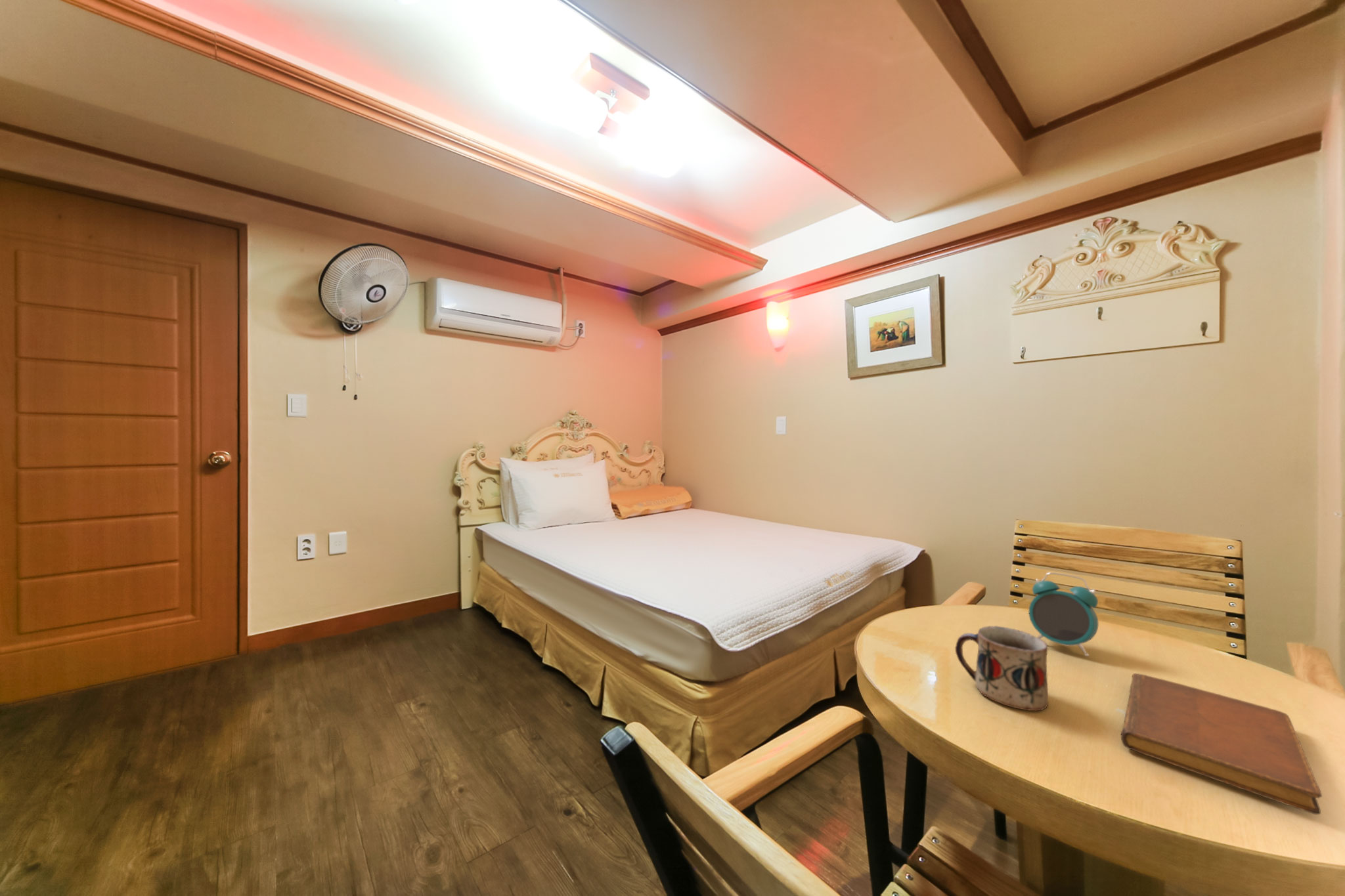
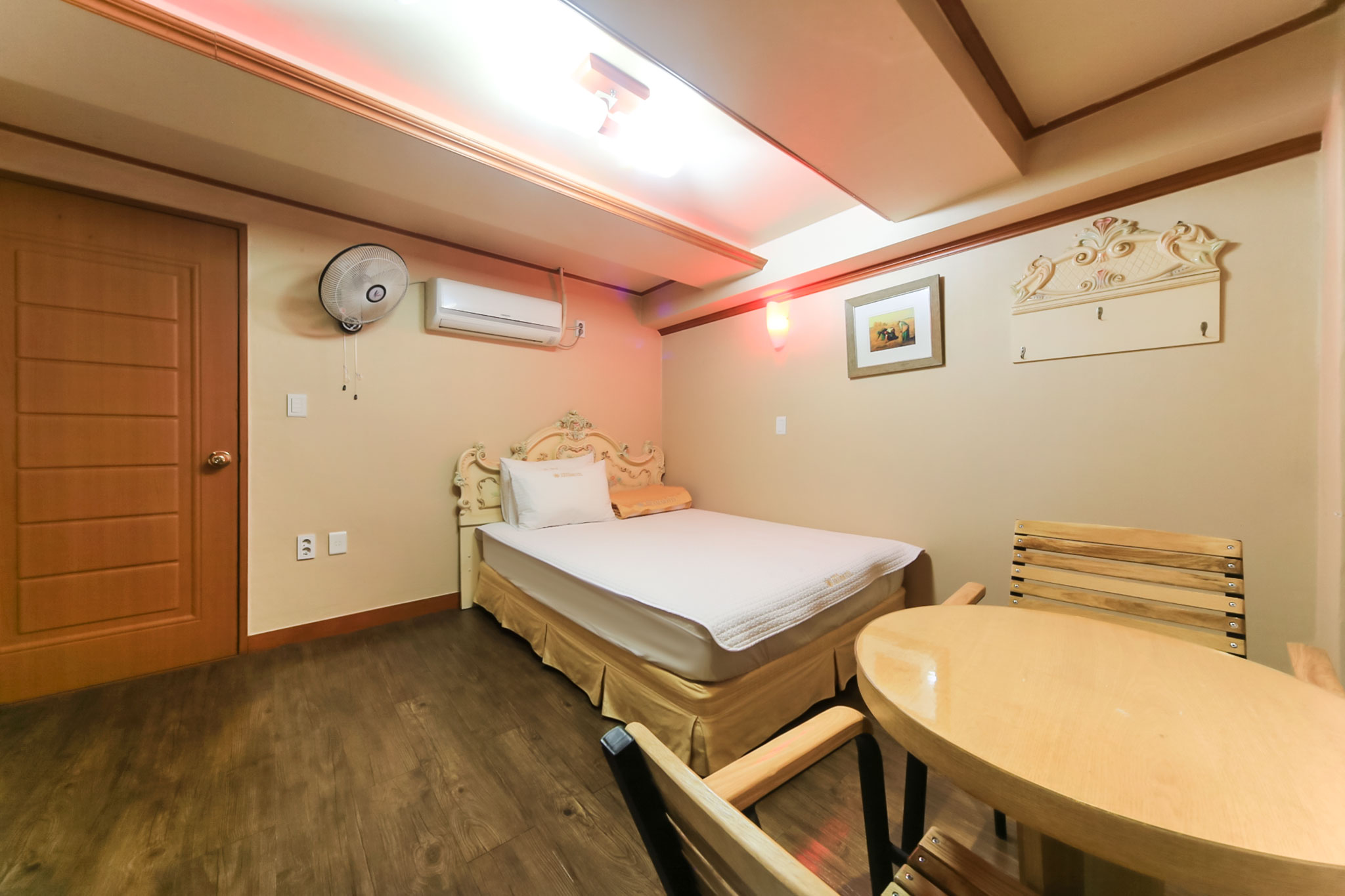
- mug [955,626,1049,712]
- notebook [1120,673,1323,815]
- alarm clock [1028,572,1099,657]
